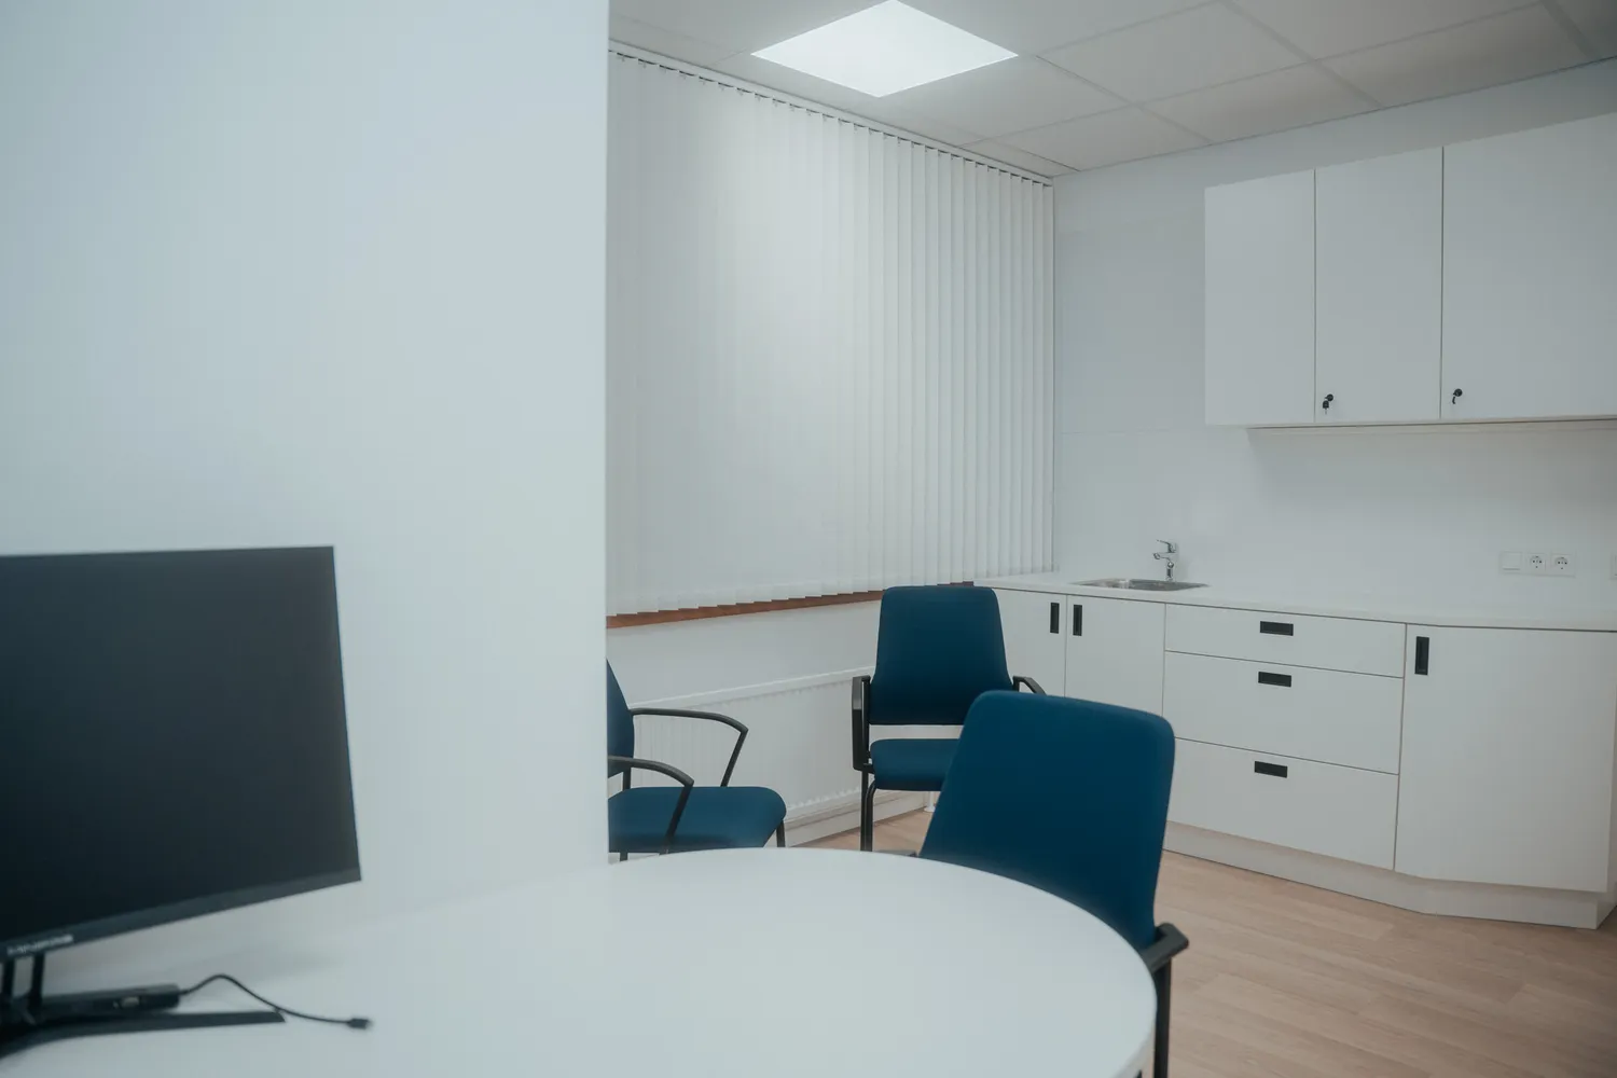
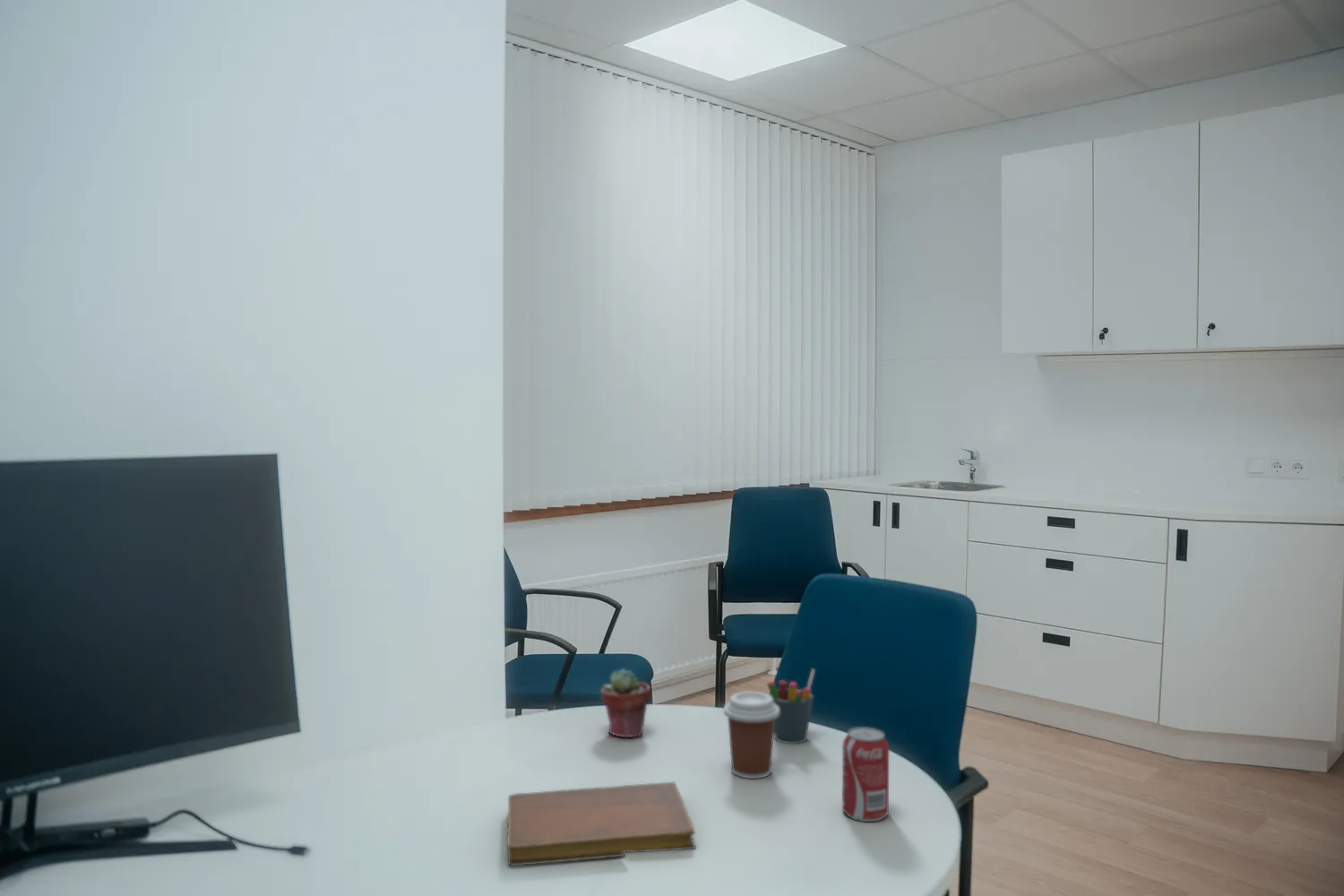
+ pen holder [766,668,816,745]
+ coffee cup [723,691,780,780]
+ beverage can [841,726,890,823]
+ notebook [506,781,696,866]
+ potted succulent [599,668,651,740]
